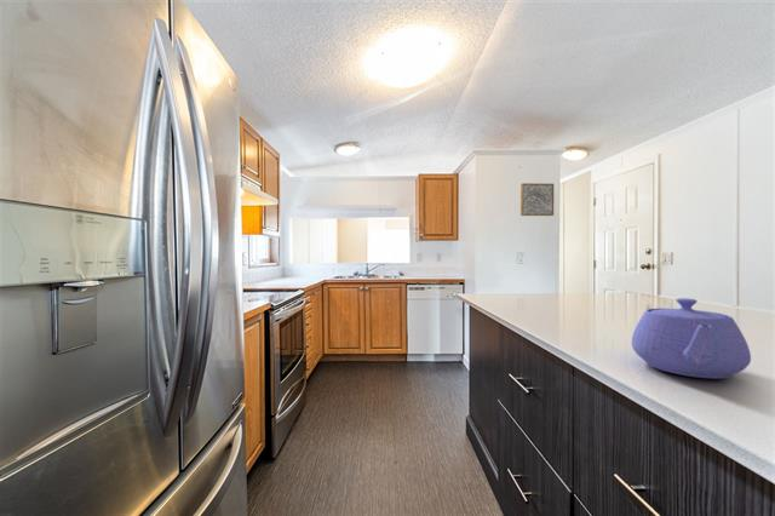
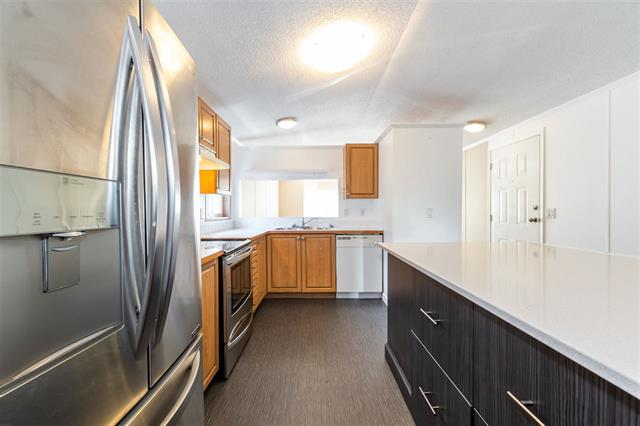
- wall art [519,182,555,217]
- teapot [631,297,752,380]
